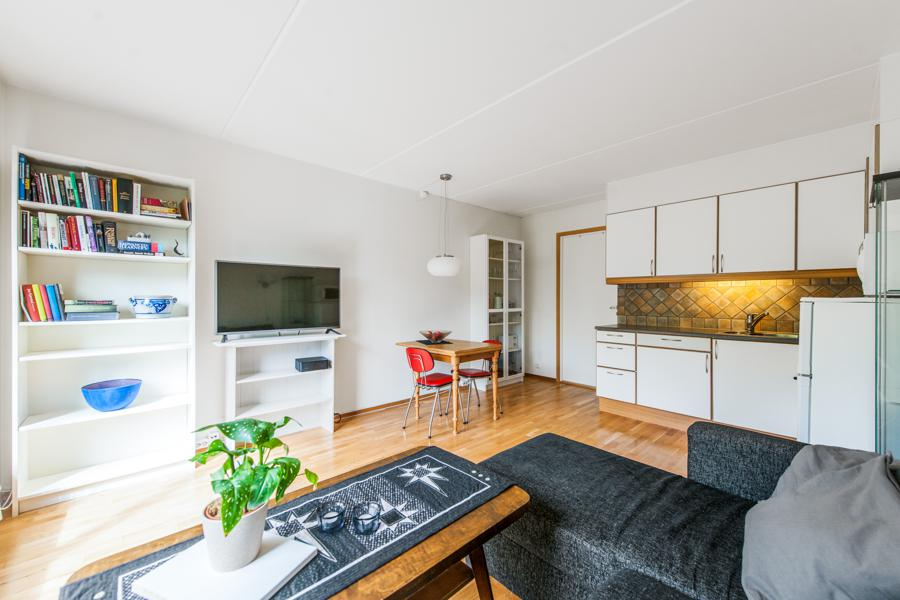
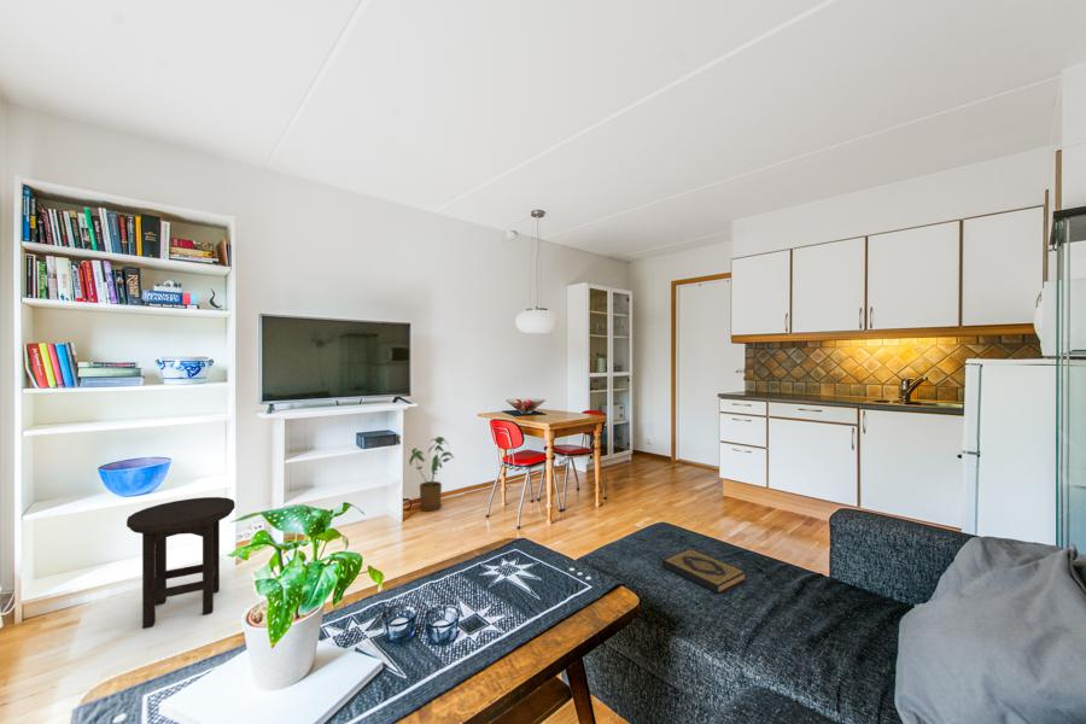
+ stool [125,496,237,629]
+ house plant [408,436,455,513]
+ hardback book [661,548,748,595]
